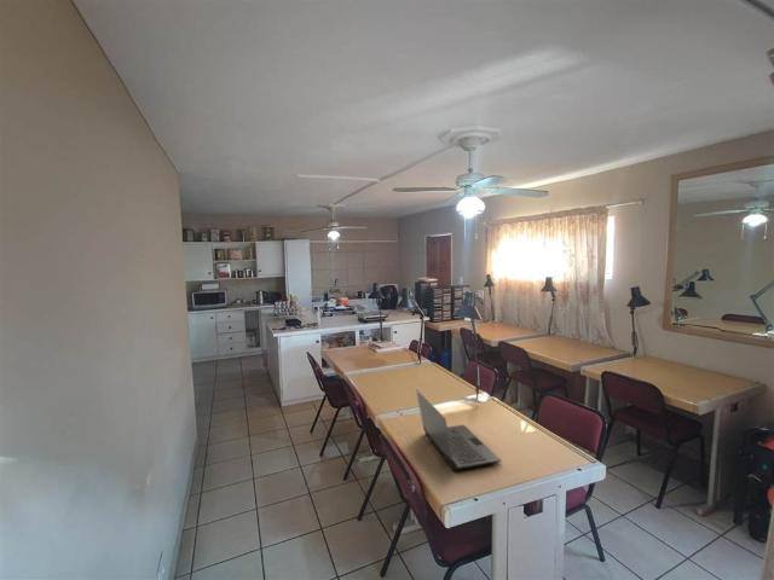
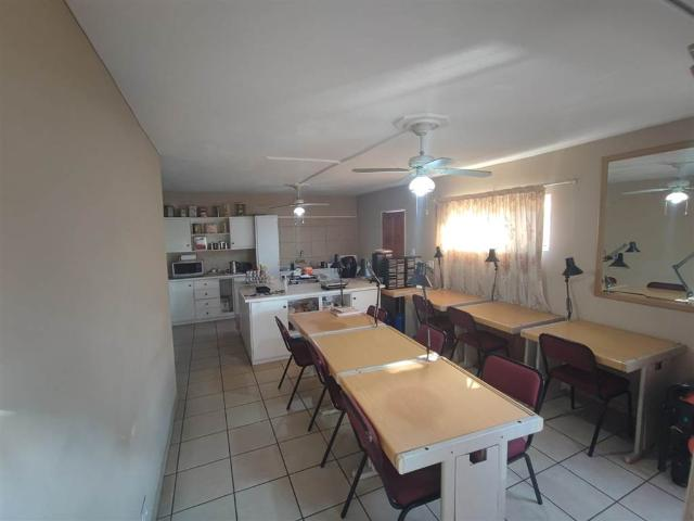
- laptop computer [415,388,502,472]
